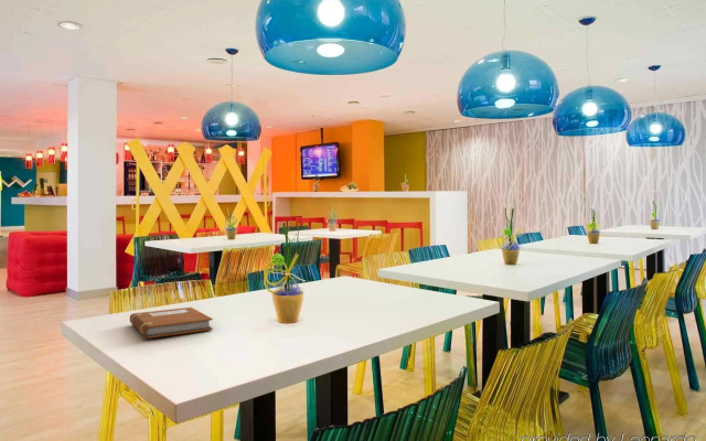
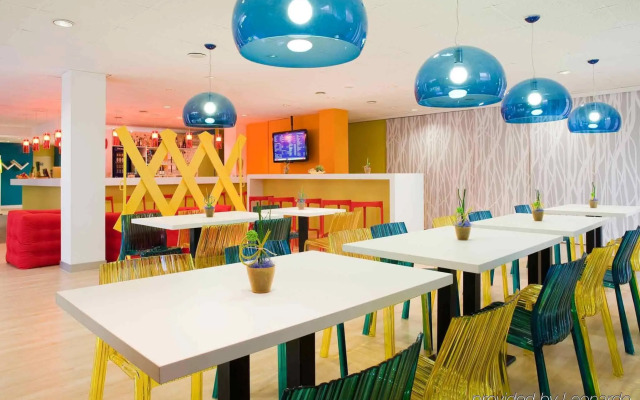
- notebook [129,306,214,340]
